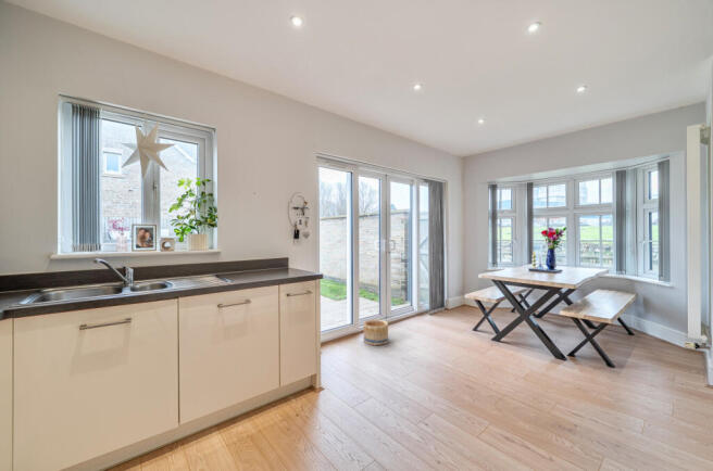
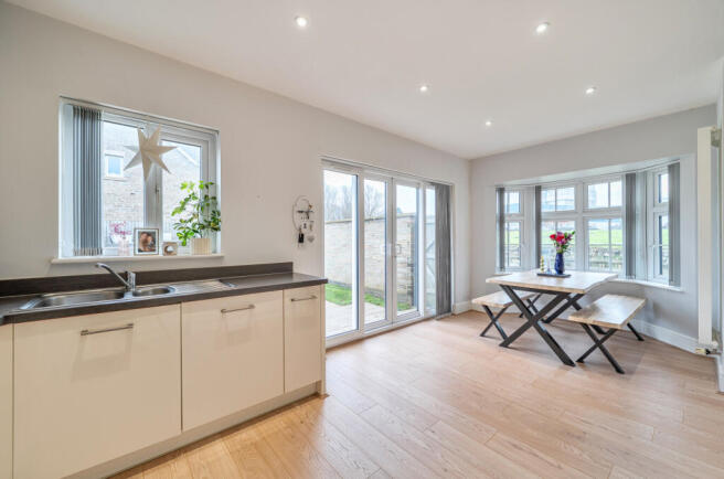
- basket [362,319,389,346]
